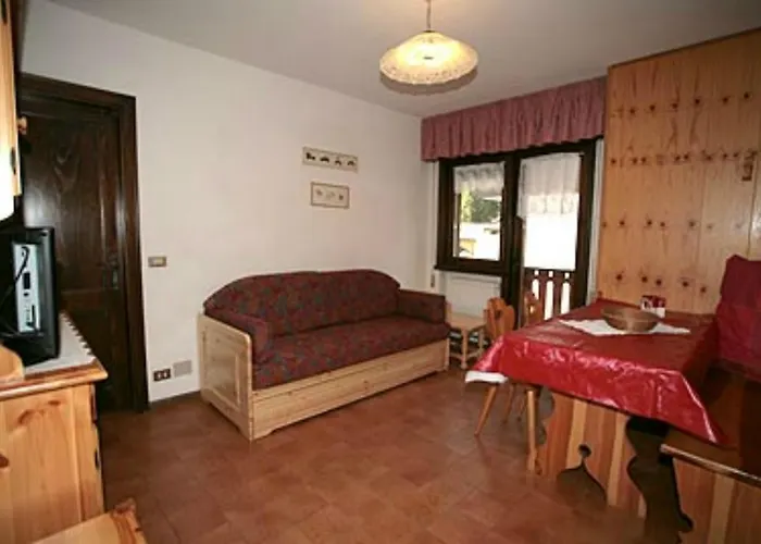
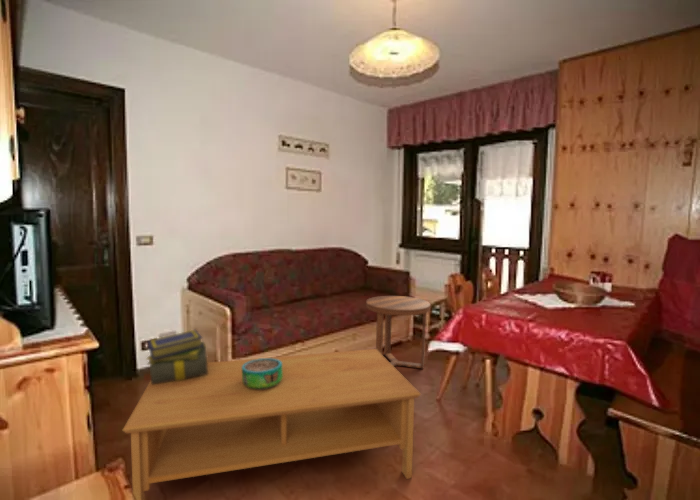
+ side table [365,295,431,369]
+ coffee table [121,348,422,500]
+ stack of books [145,329,208,384]
+ decorative bowl [242,357,283,390]
